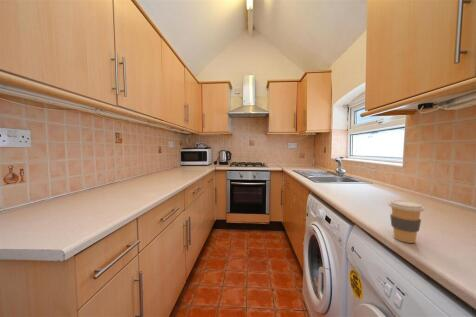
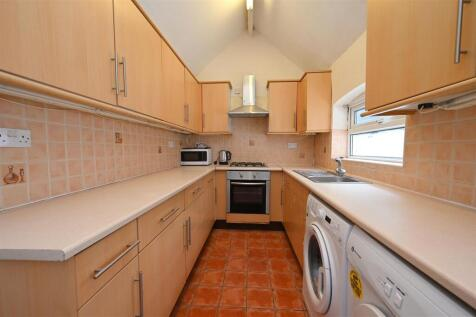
- coffee cup [388,199,426,244]
